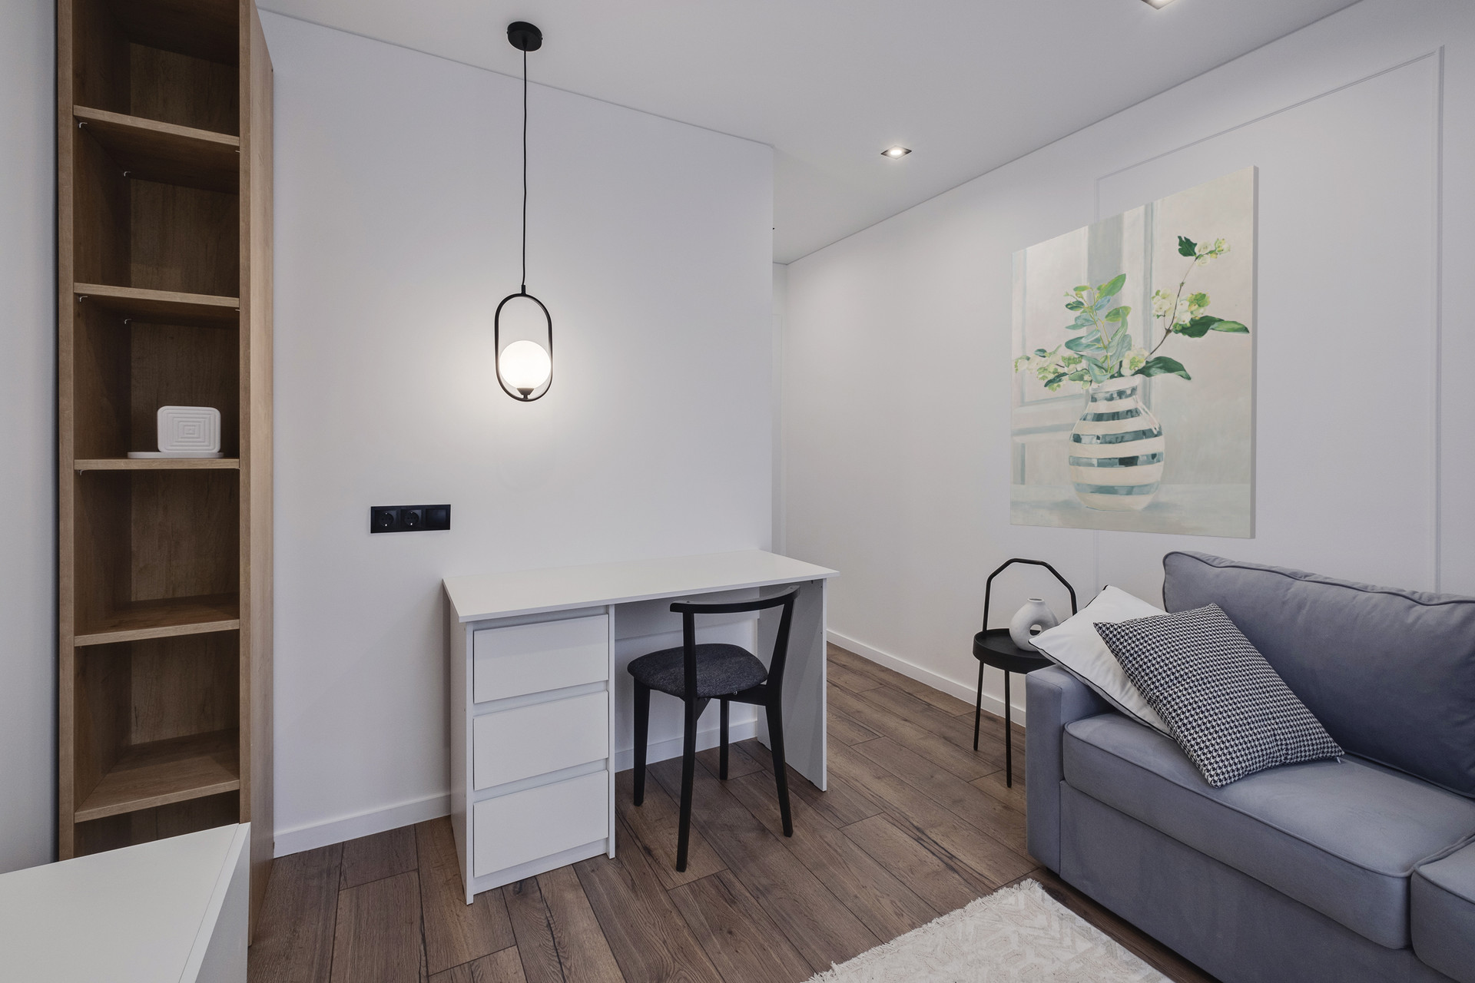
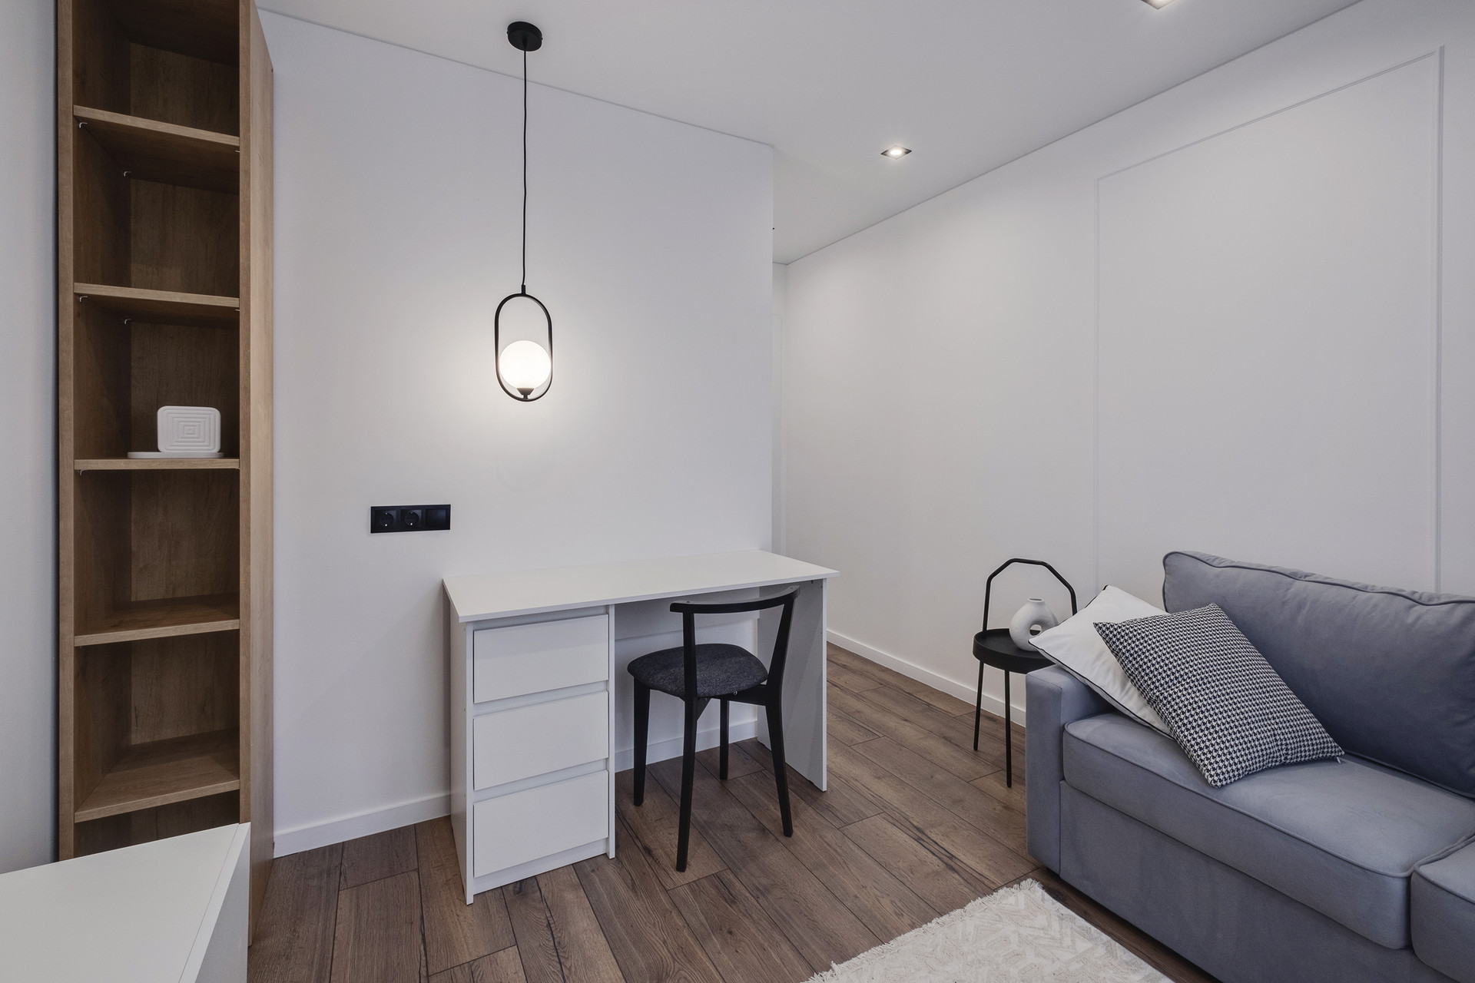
- wall art [1010,165,1260,540]
